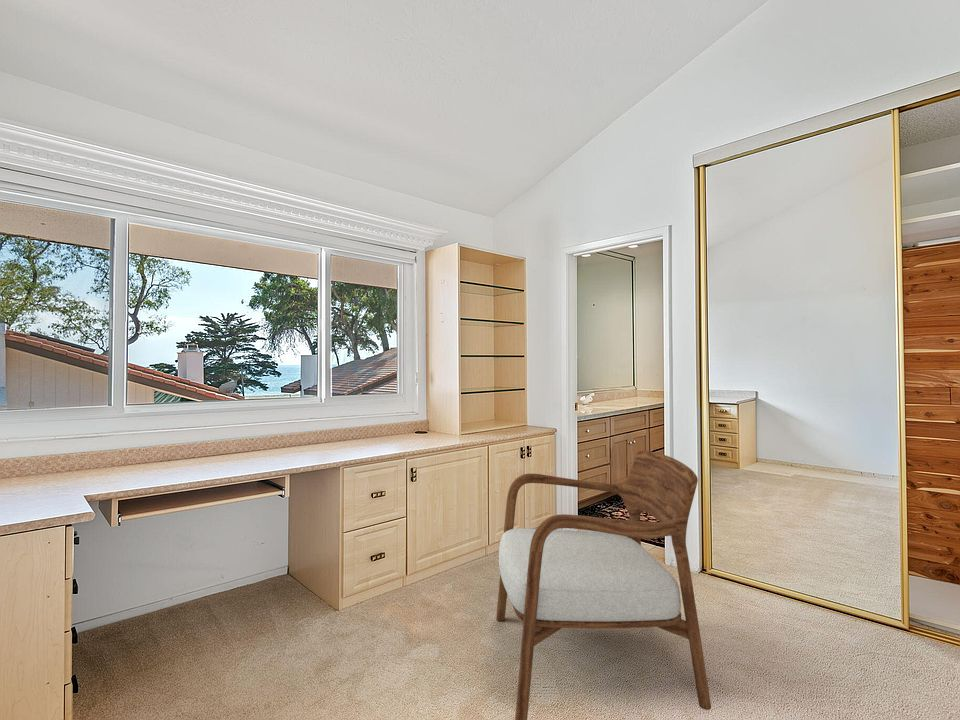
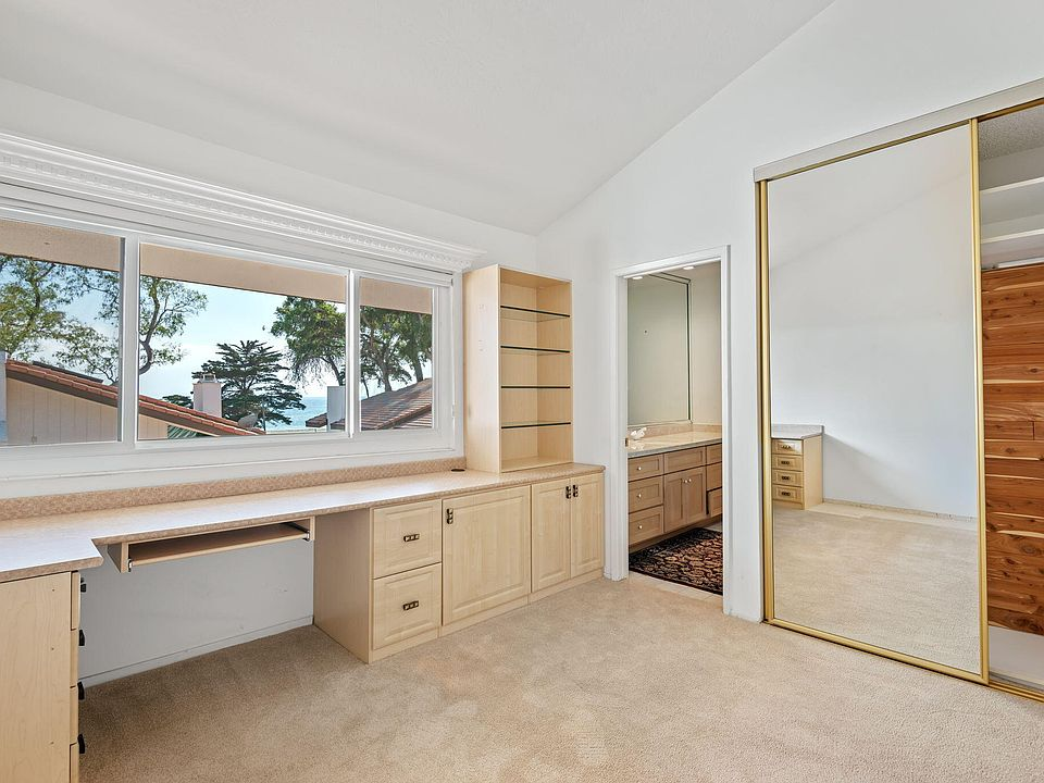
- armchair [495,450,712,720]
